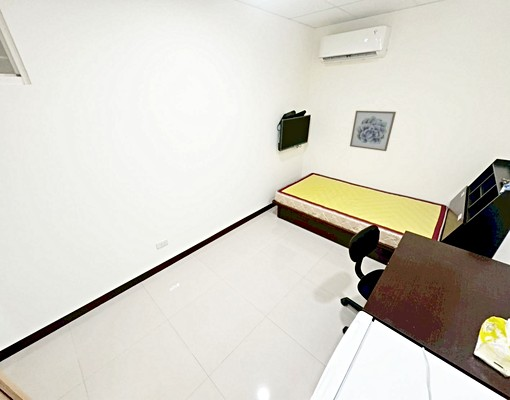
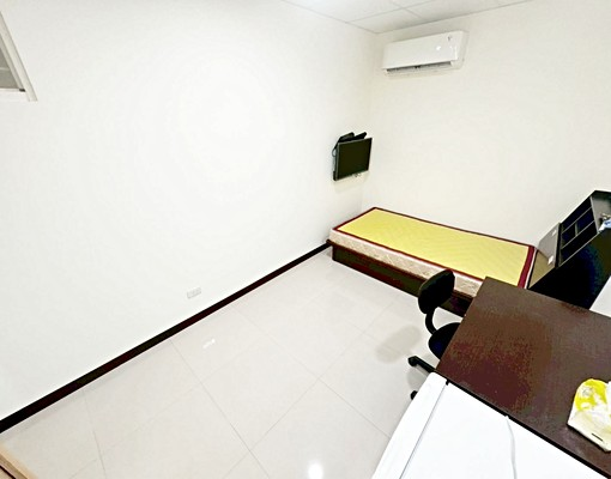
- wall art [349,110,397,152]
